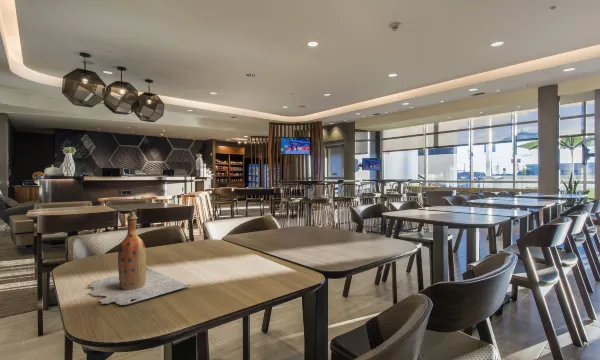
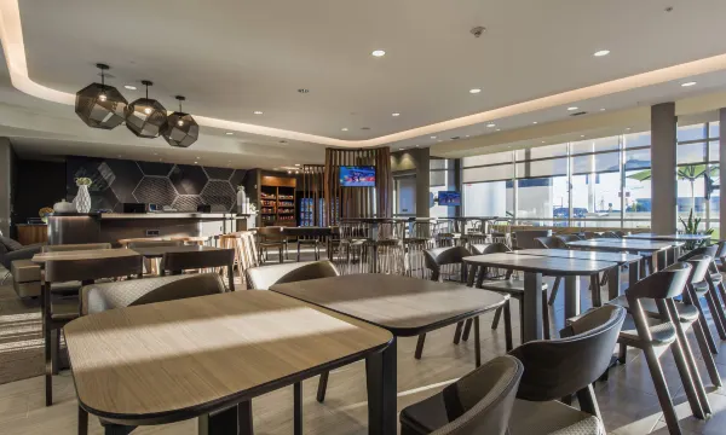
- wine bottle [86,210,191,306]
